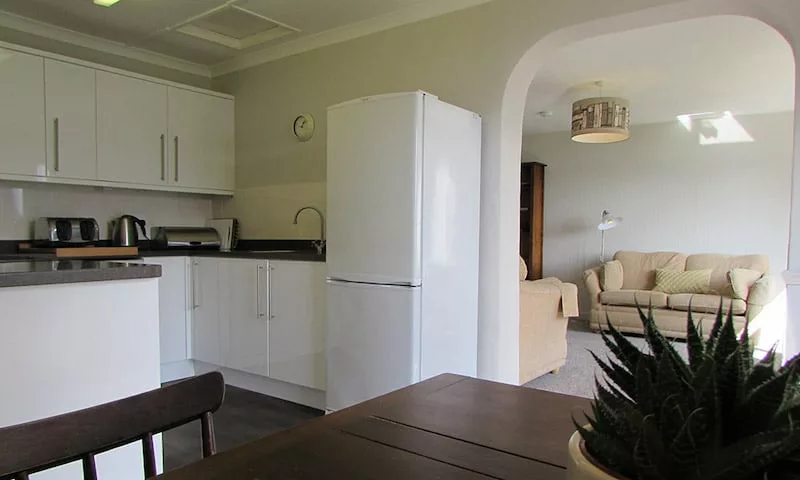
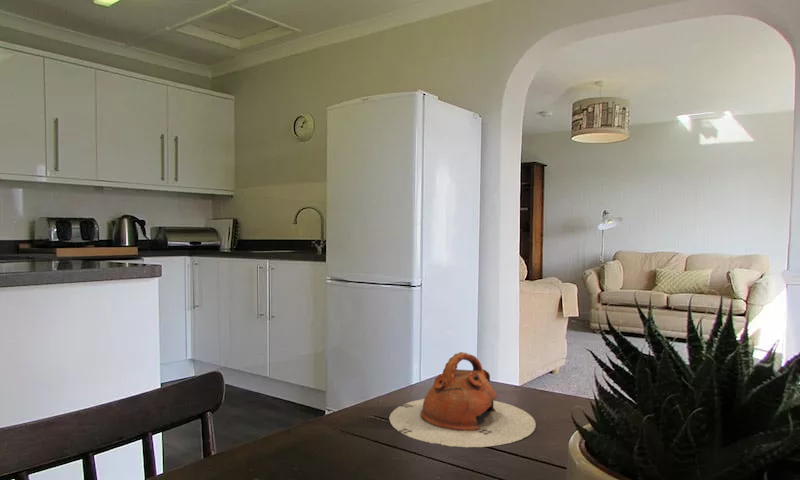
+ teapot [388,351,537,448]
